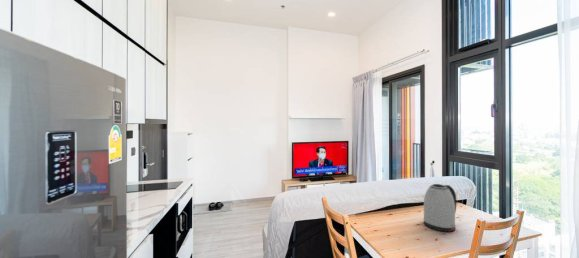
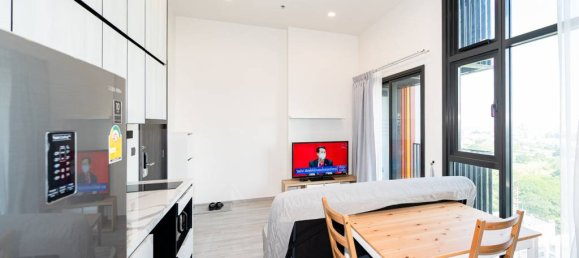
- kettle [423,183,457,233]
